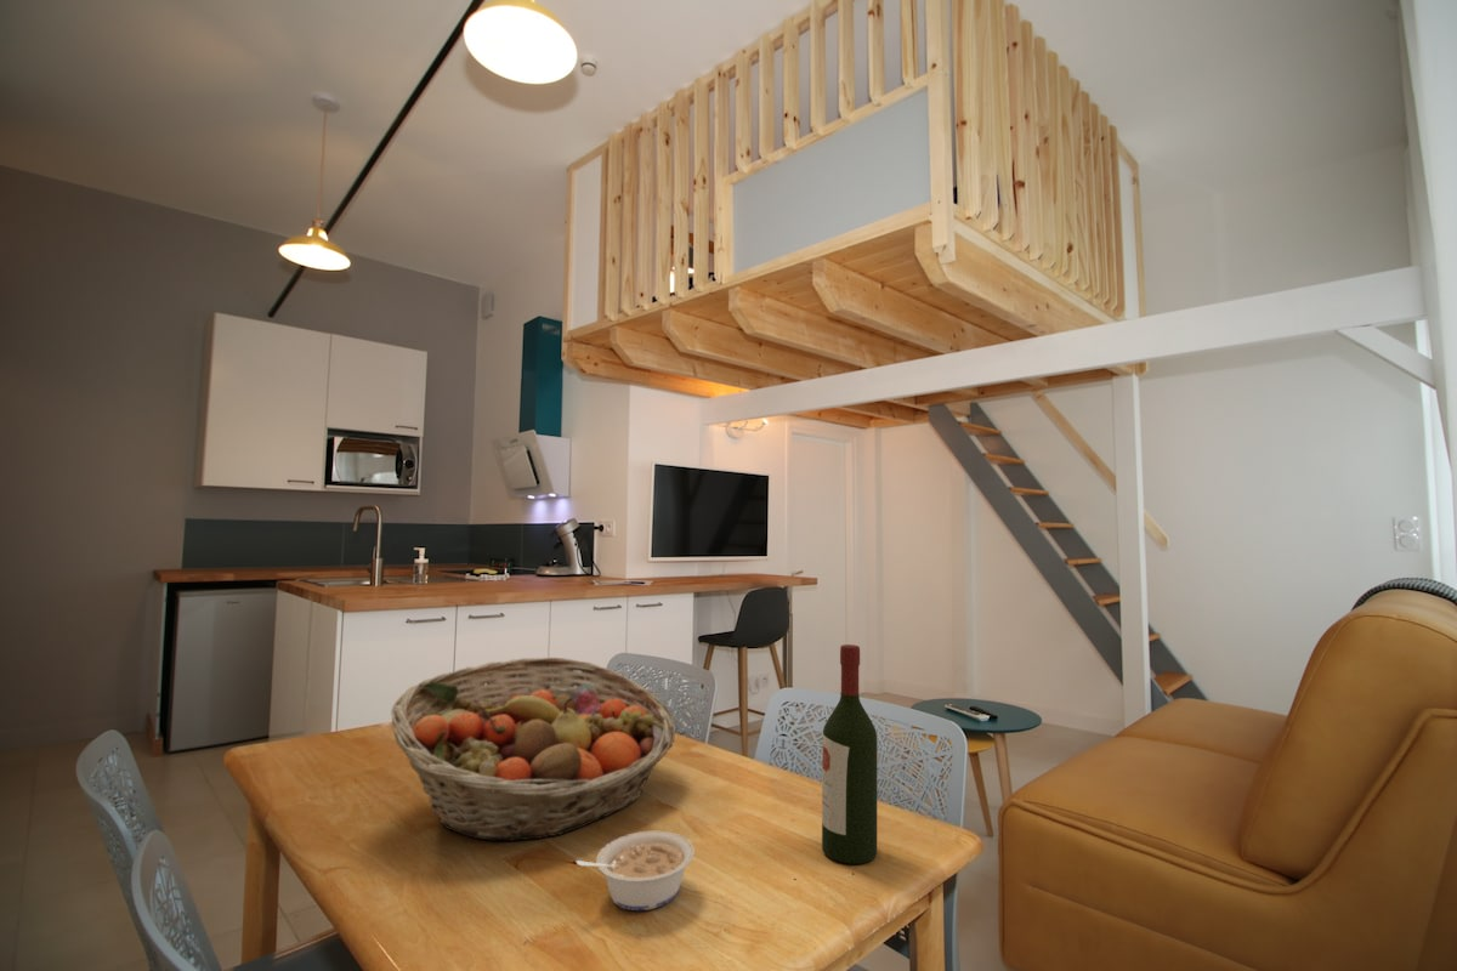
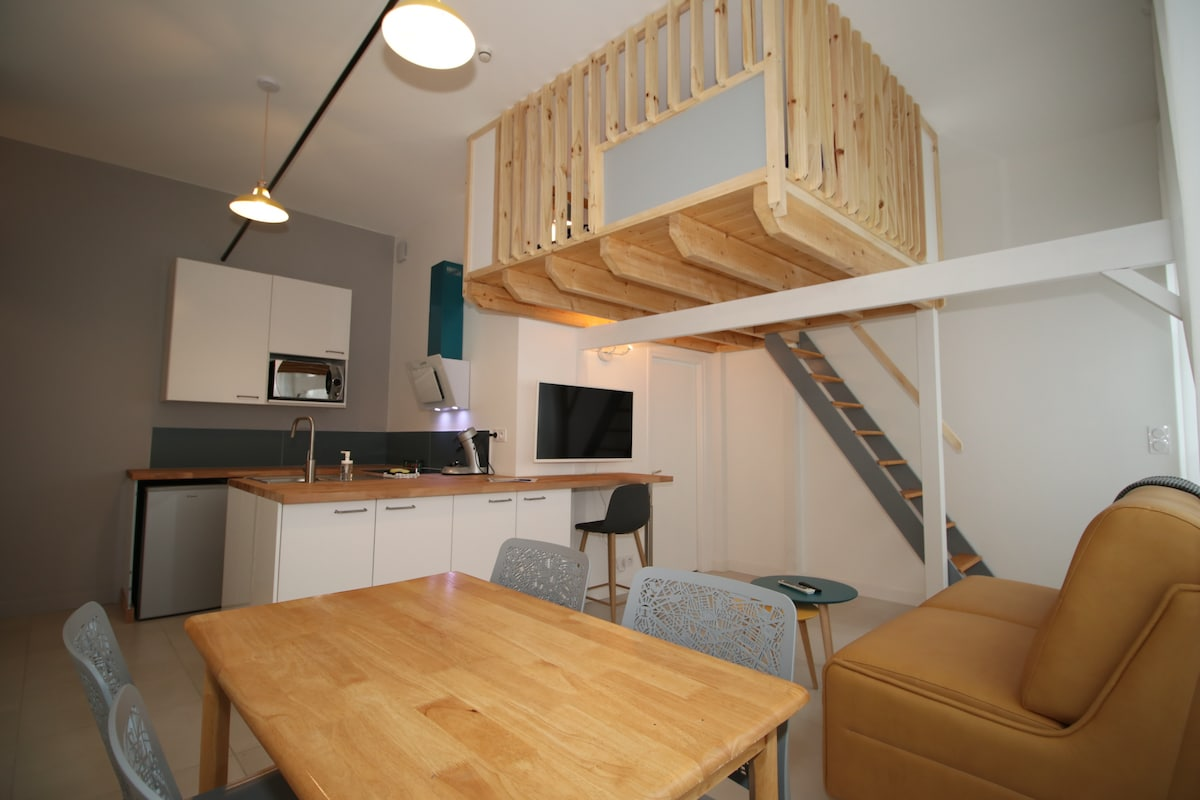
- wine bottle [821,643,878,865]
- legume [574,830,696,912]
- fruit basket [390,657,678,842]
